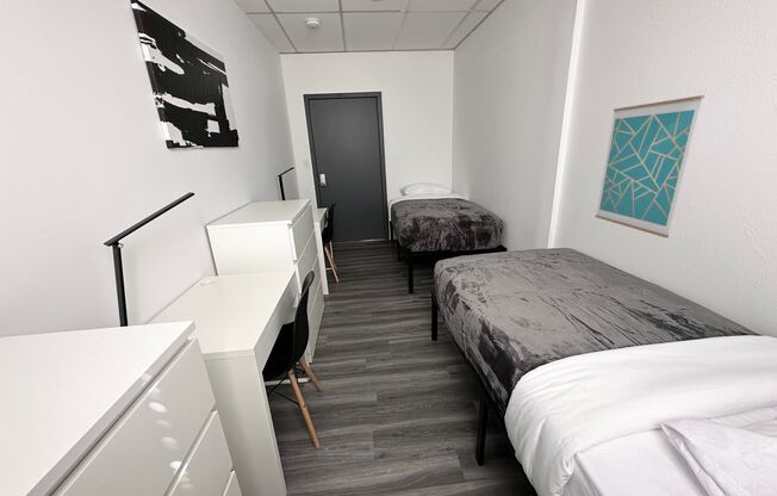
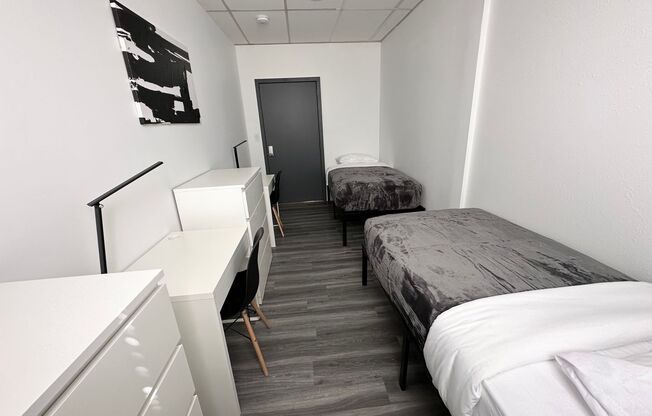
- wall art [595,94,705,238]
